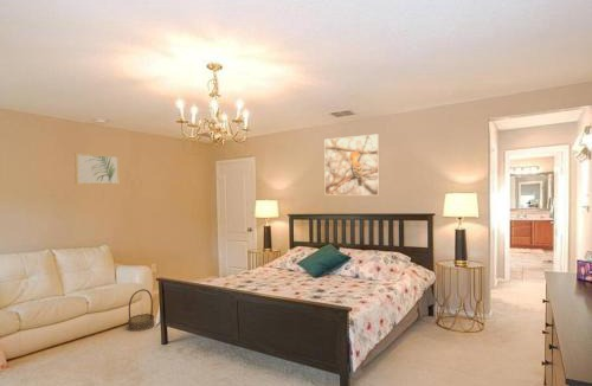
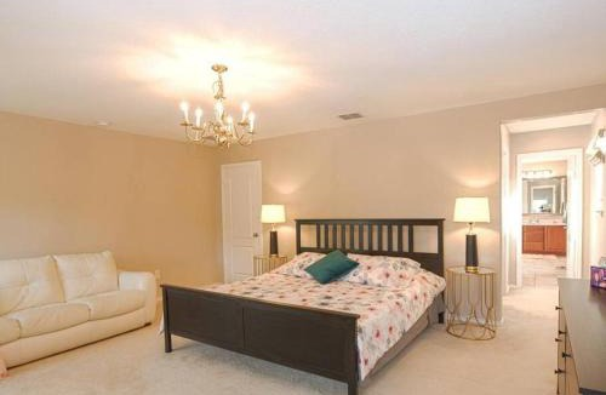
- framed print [323,133,380,197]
- wall art [73,152,121,186]
- basket [127,288,155,333]
